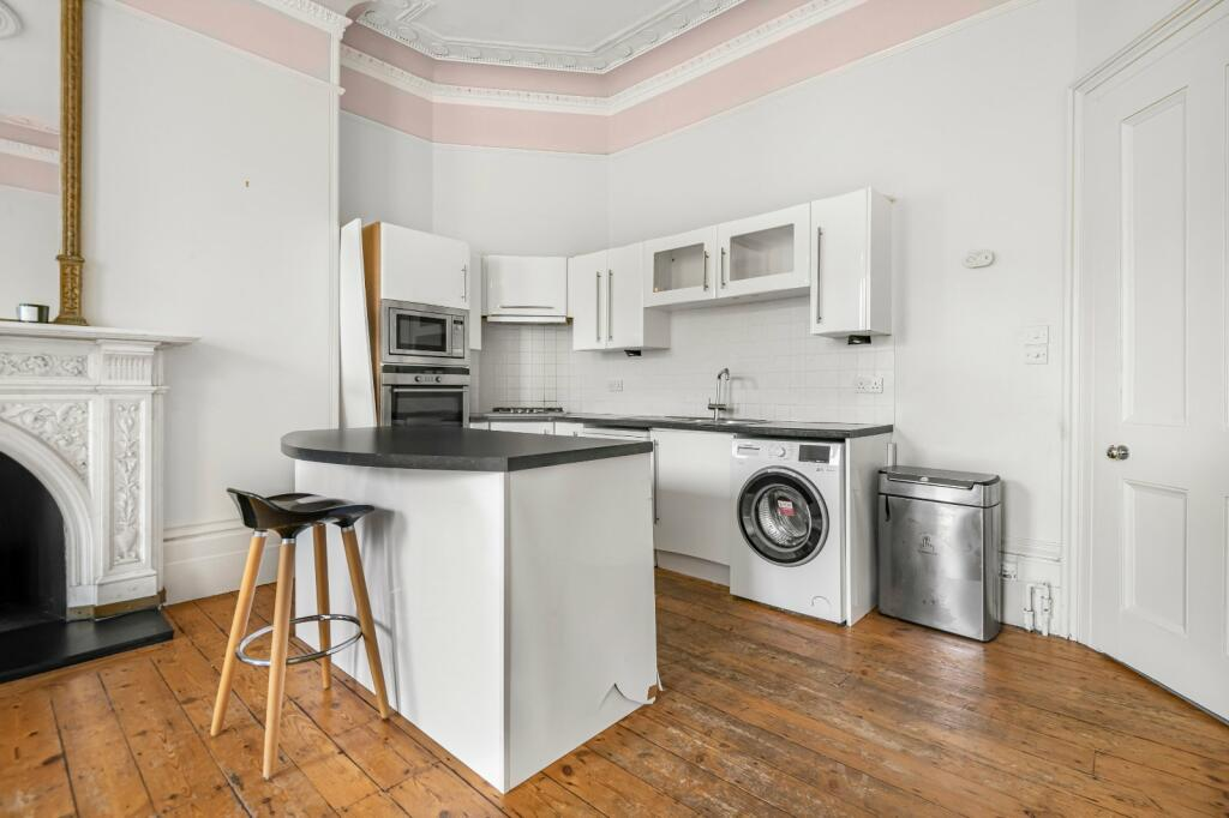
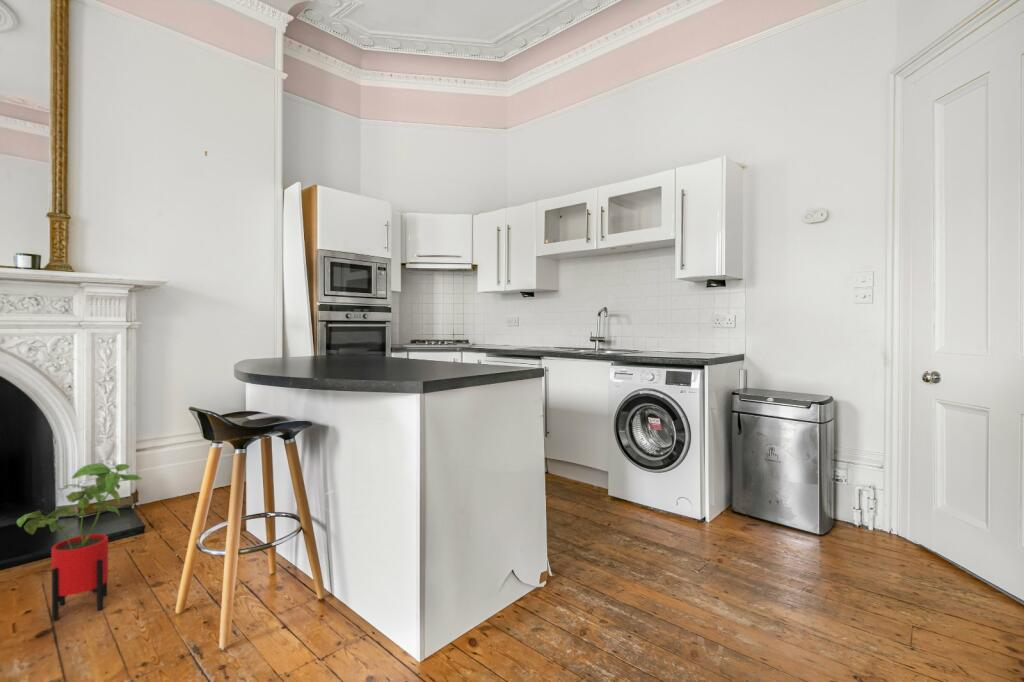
+ house plant [16,462,143,622]
